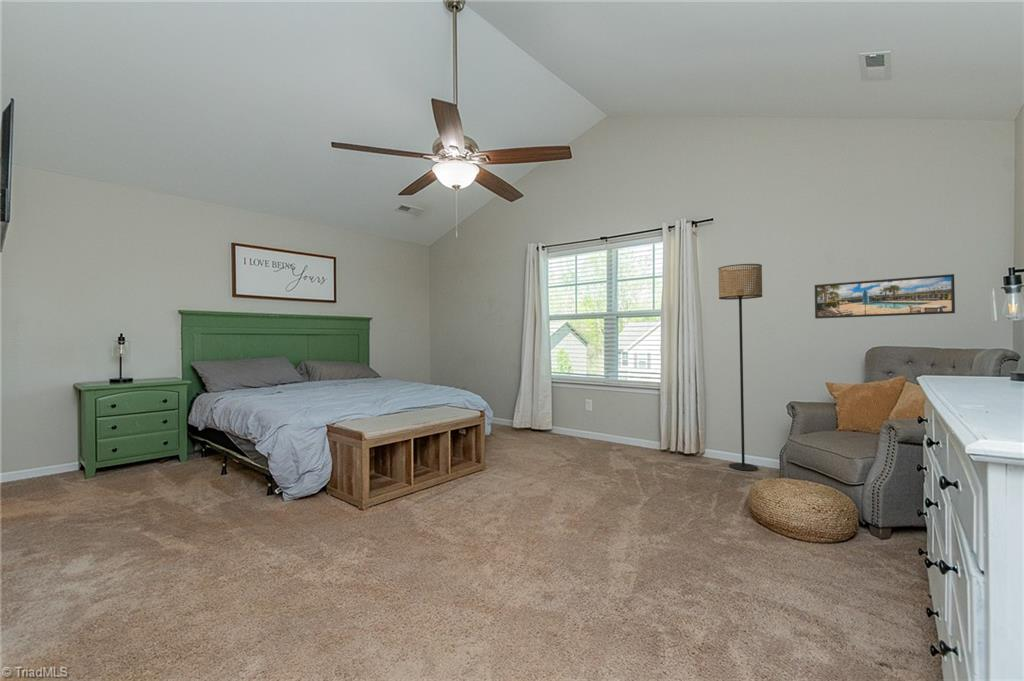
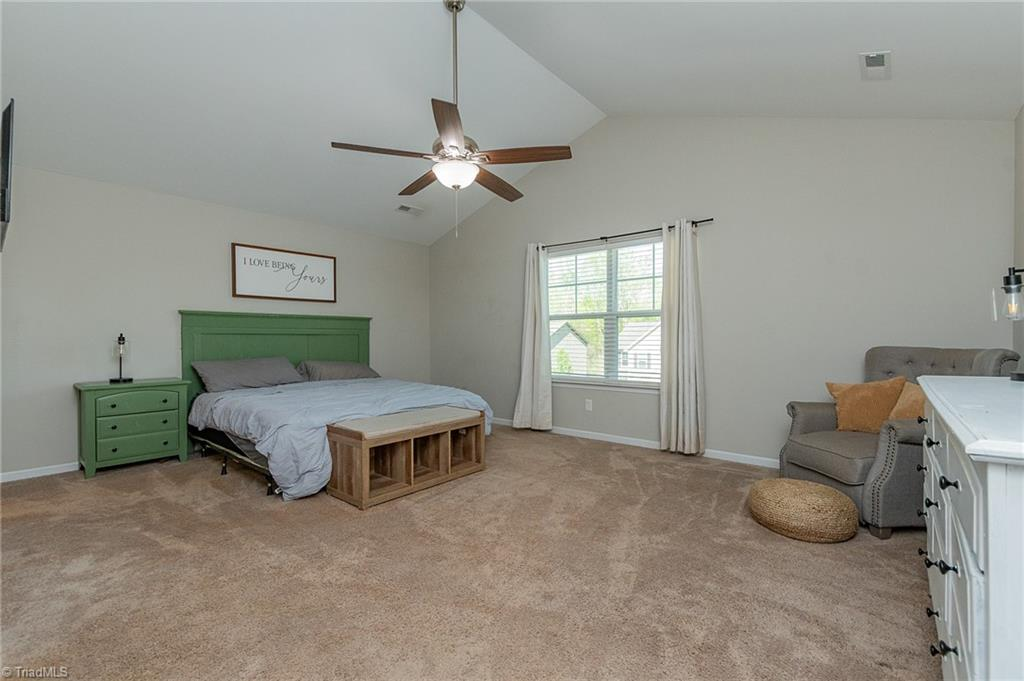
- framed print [814,273,956,320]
- floor lamp [717,263,763,472]
